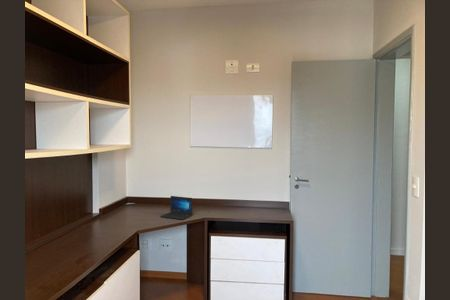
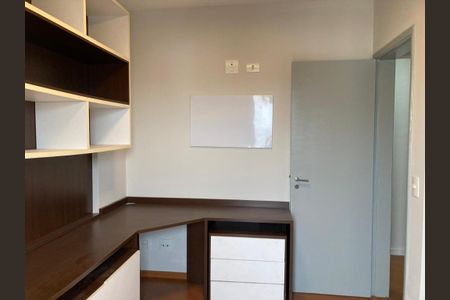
- laptop [160,195,193,221]
